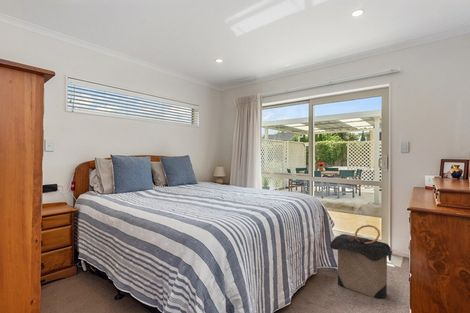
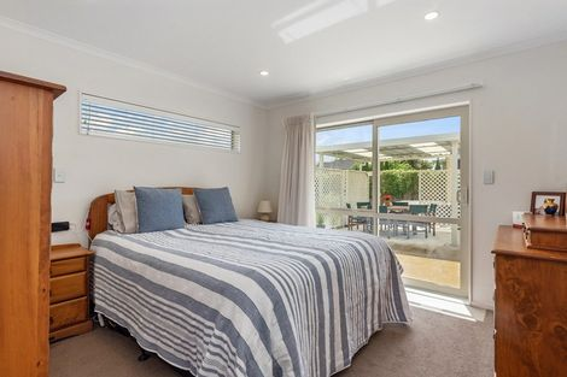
- laundry hamper [329,224,394,300]
